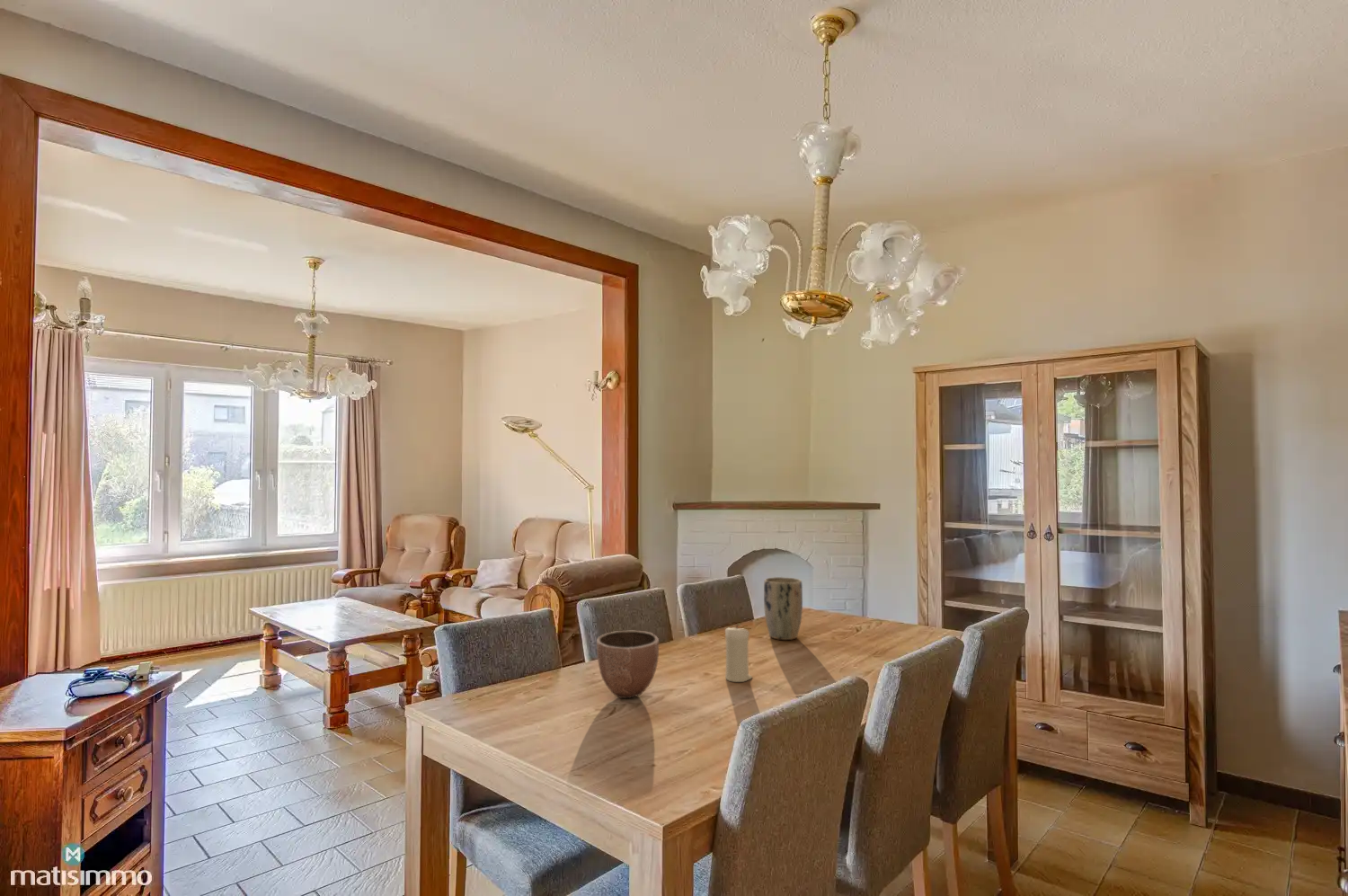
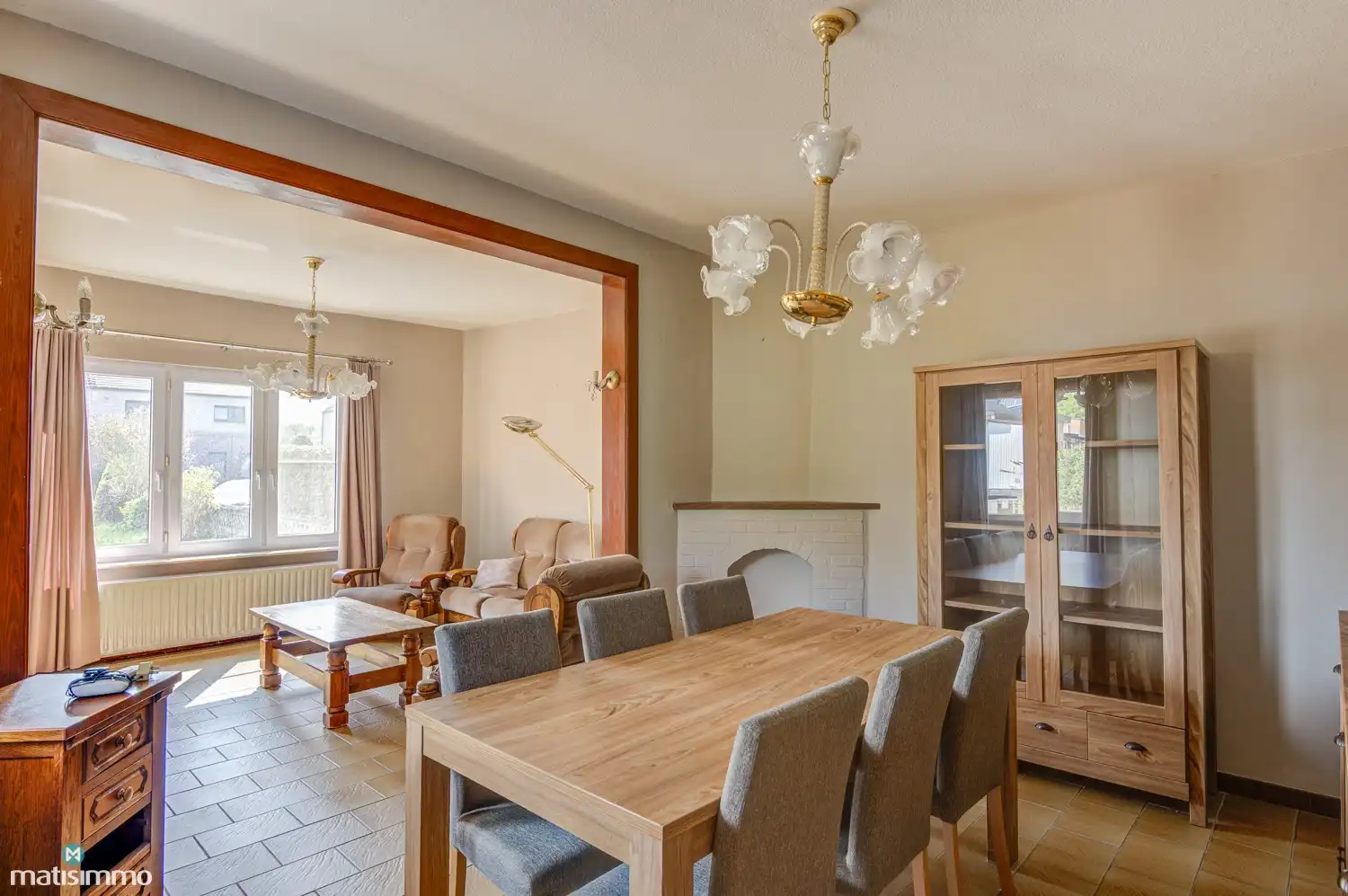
- plant pot [763,576,803,641]
- decorative bowl [596,630,660,699]
- candle [724,624,753,683]
